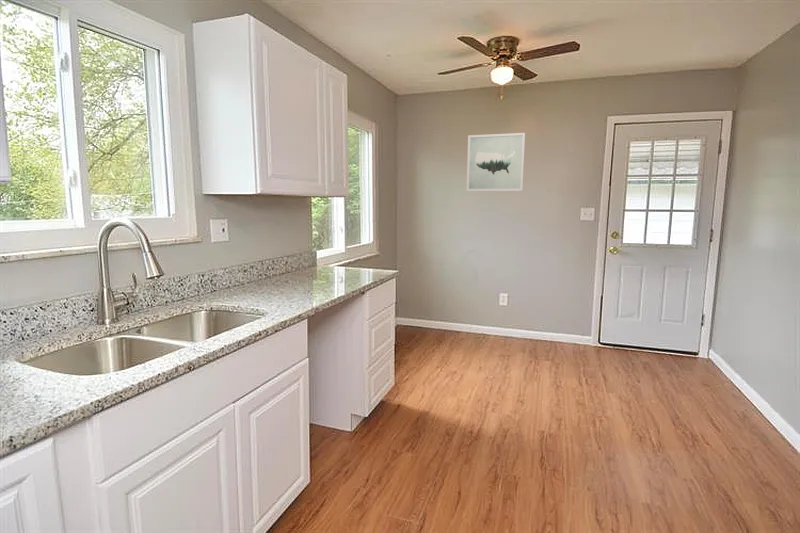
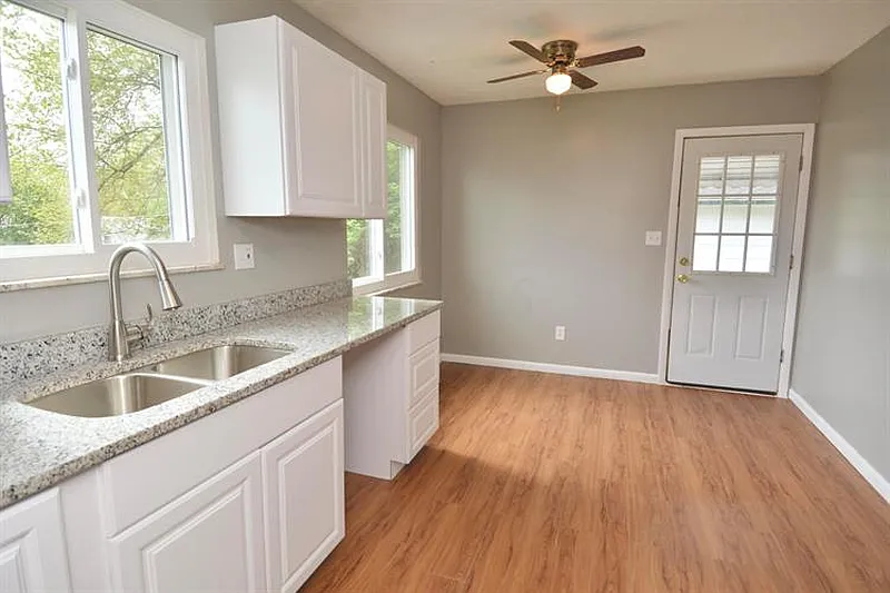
- wall art [466,132,526,192]
